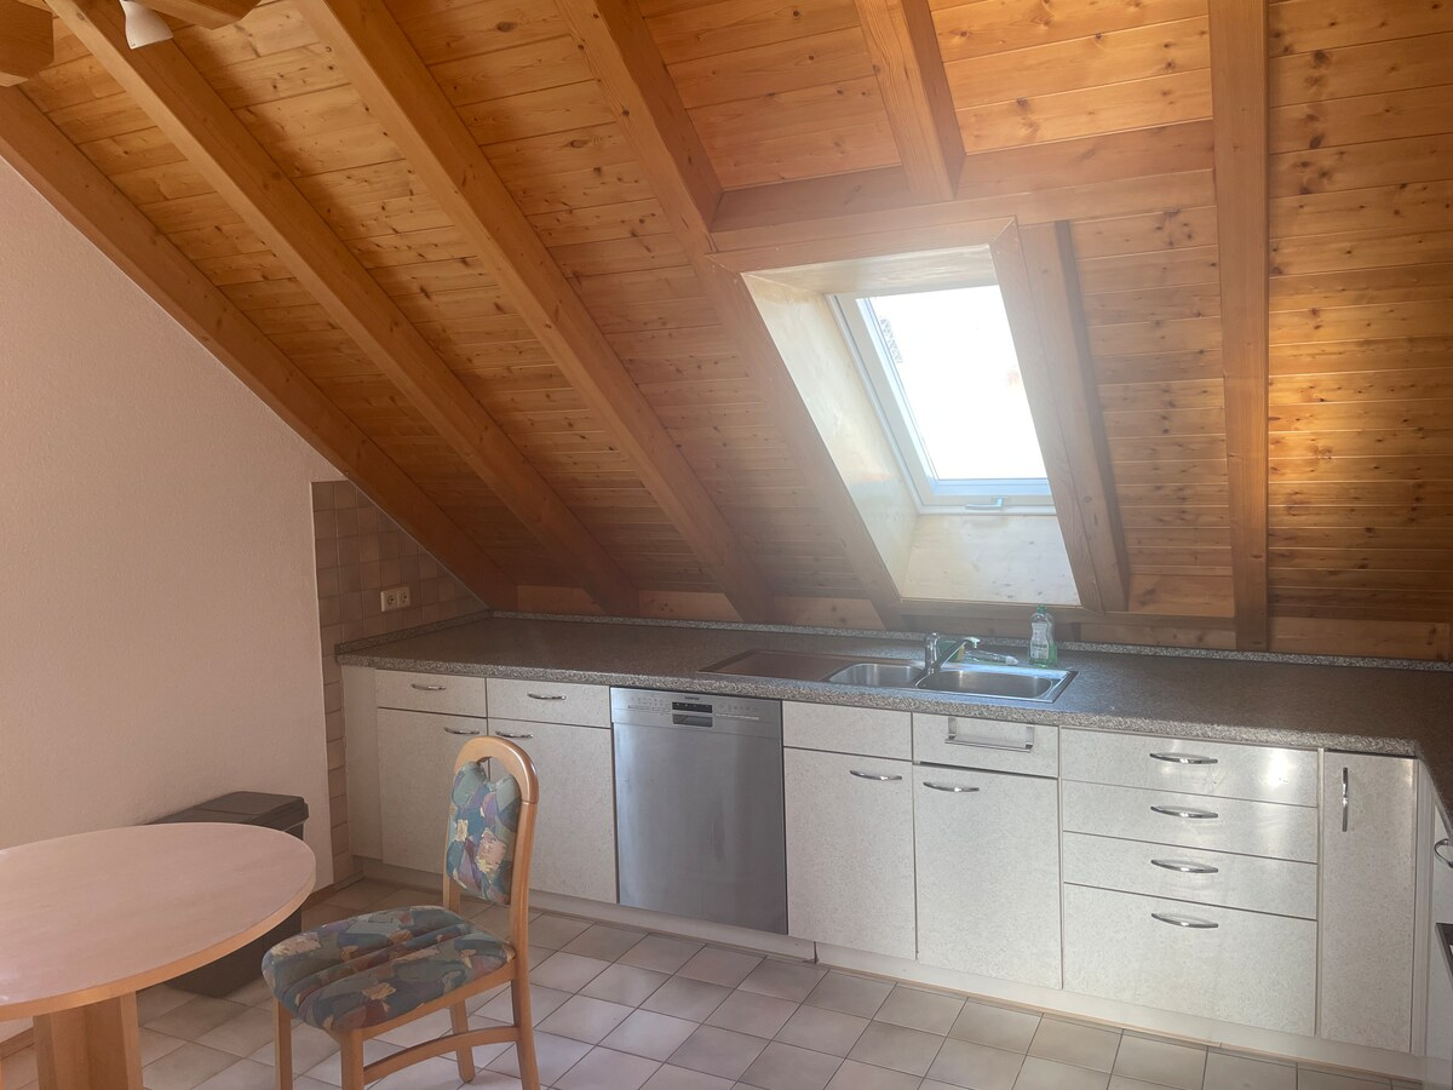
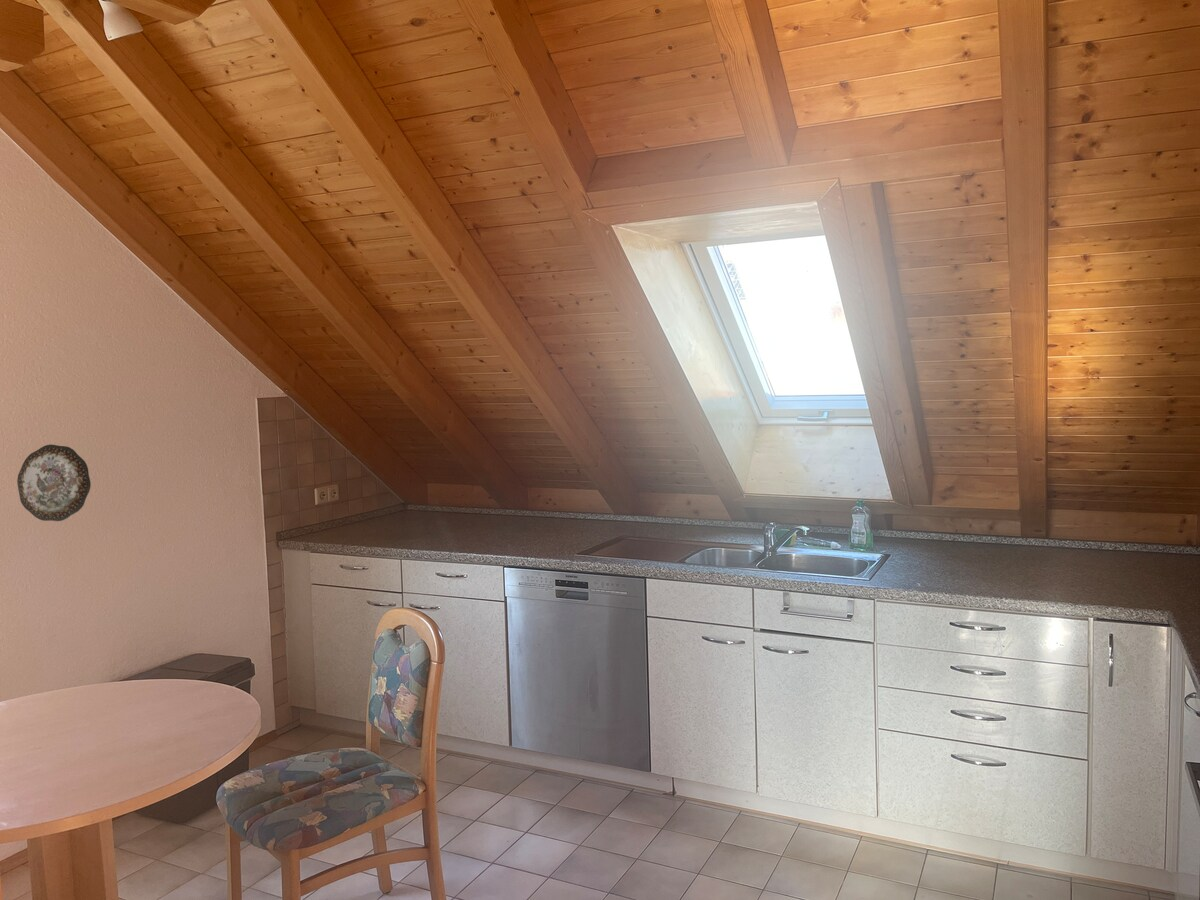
+ decorative plate [16,443,92,522]
